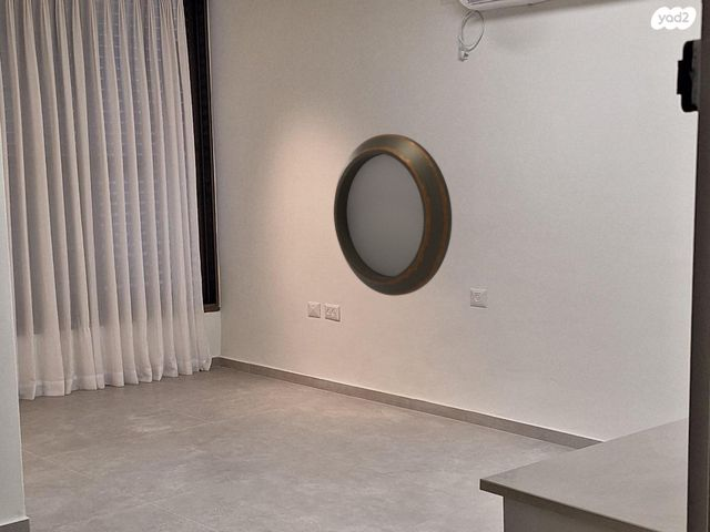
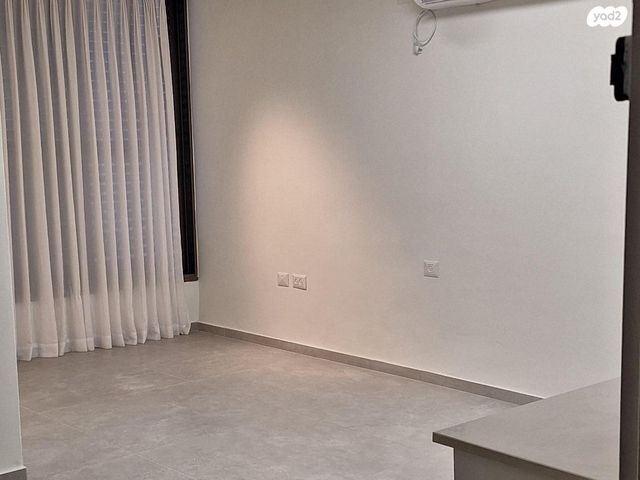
- home mirror [333,133,453,297]
